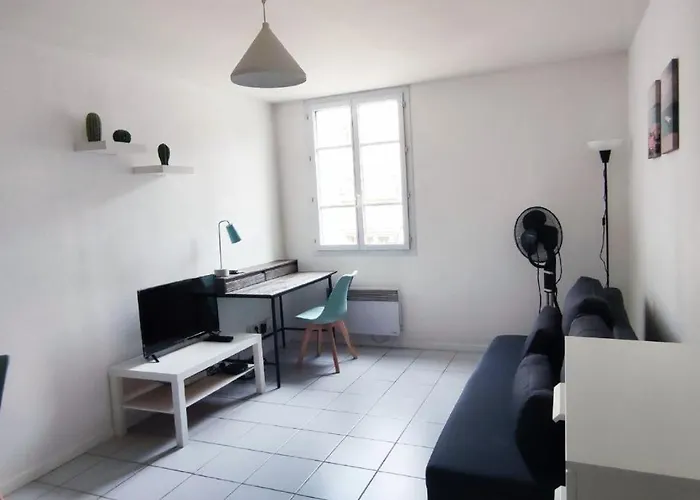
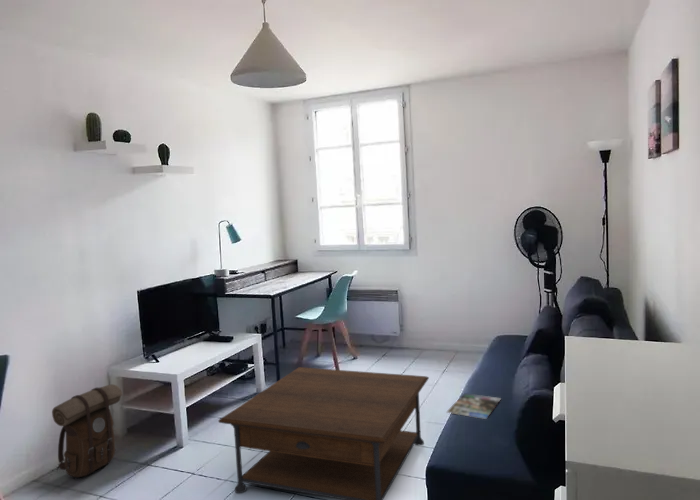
+ coffee table [217,366,430,500]
+ backpack [51,383,123,478]
+ magazine [446,392,502,420]
